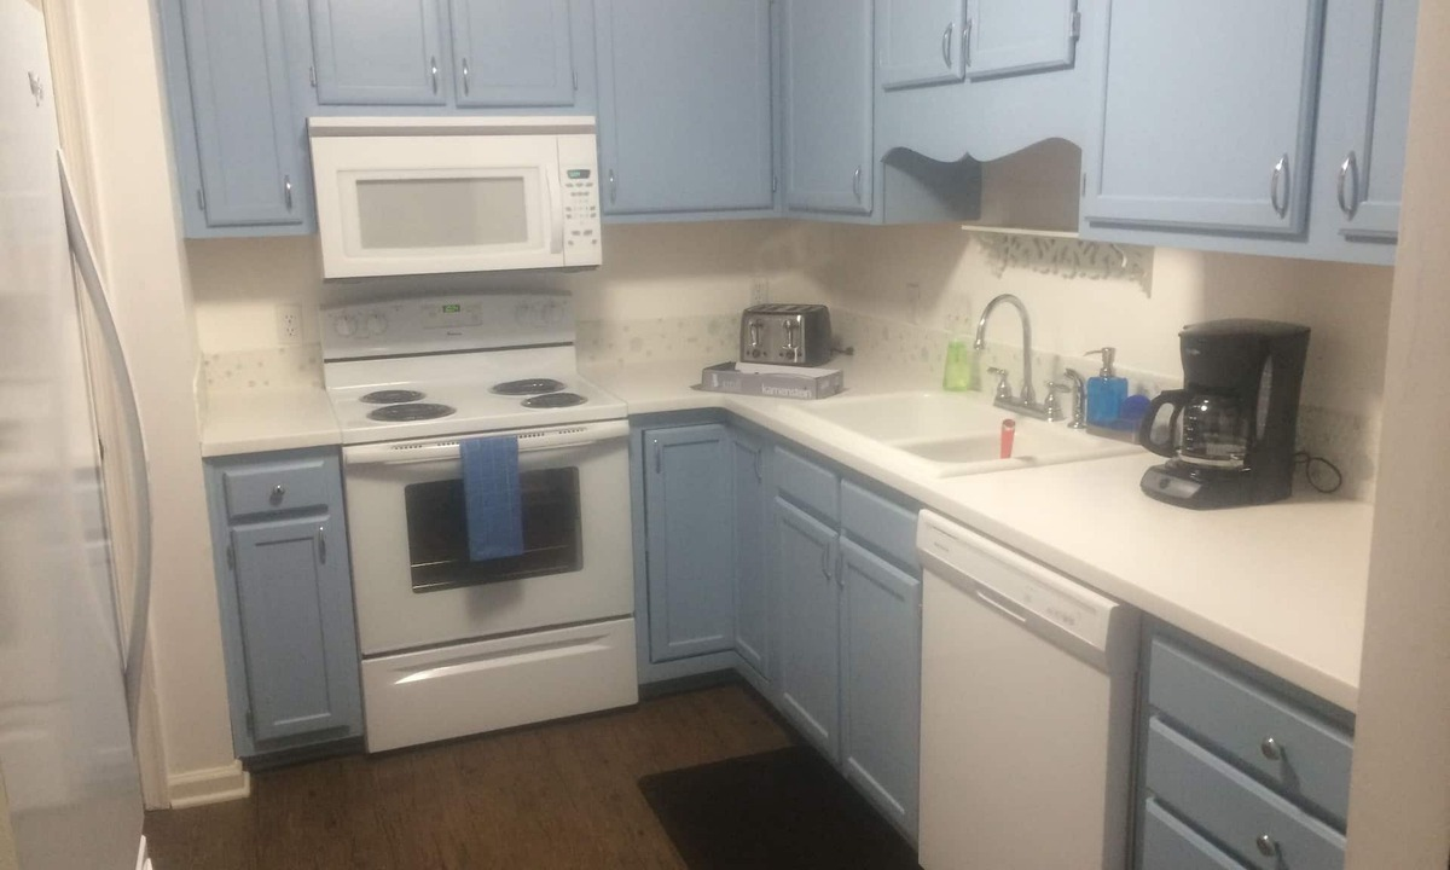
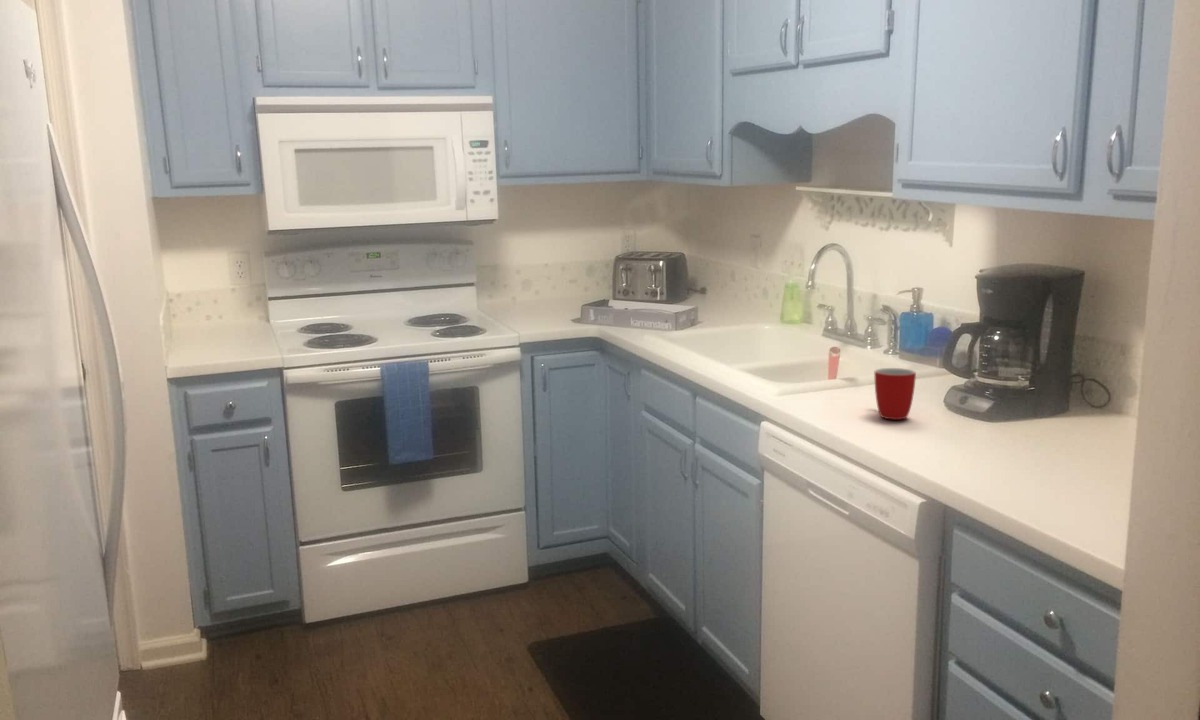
+ mug [873,367,917,421]
